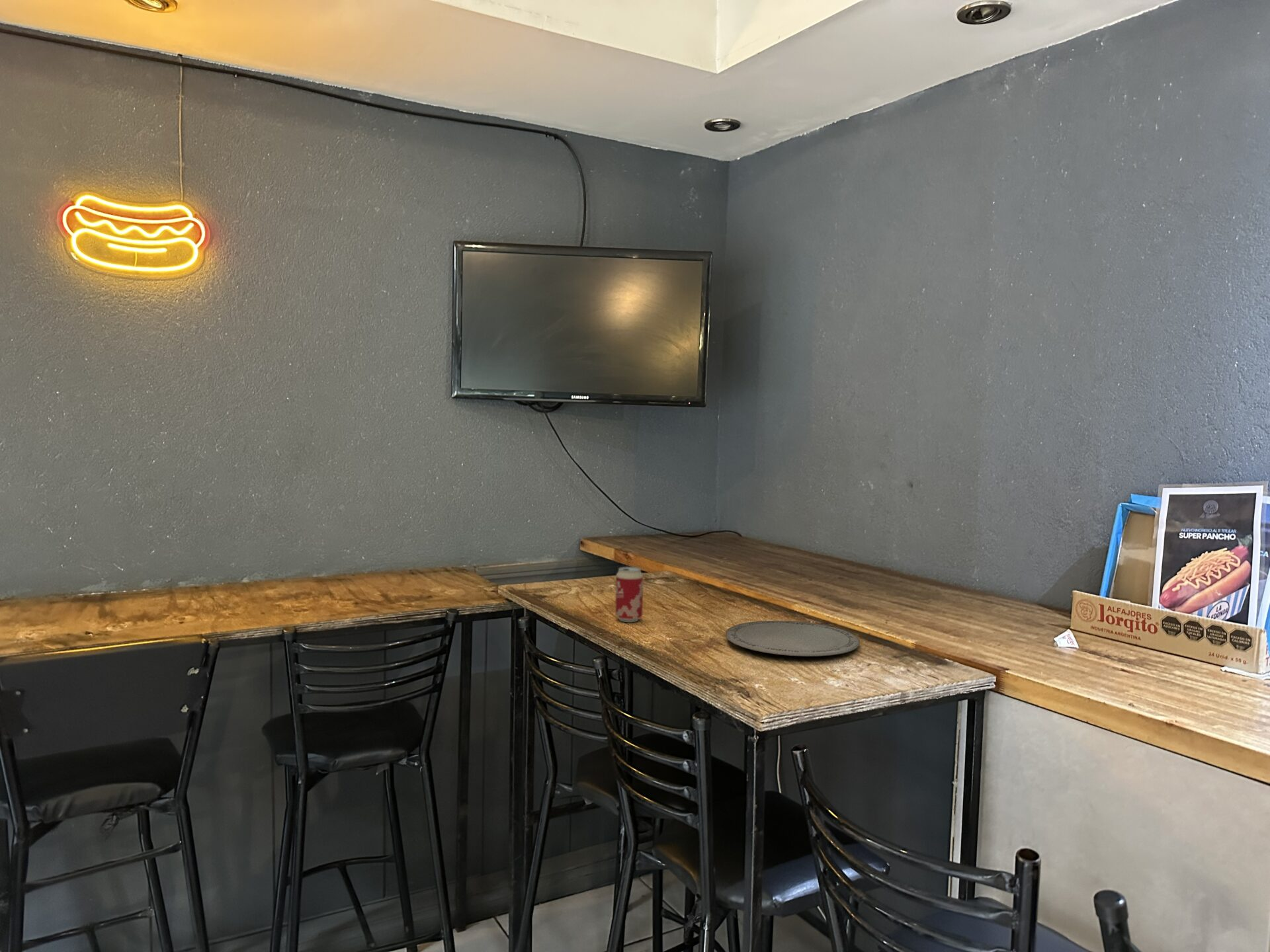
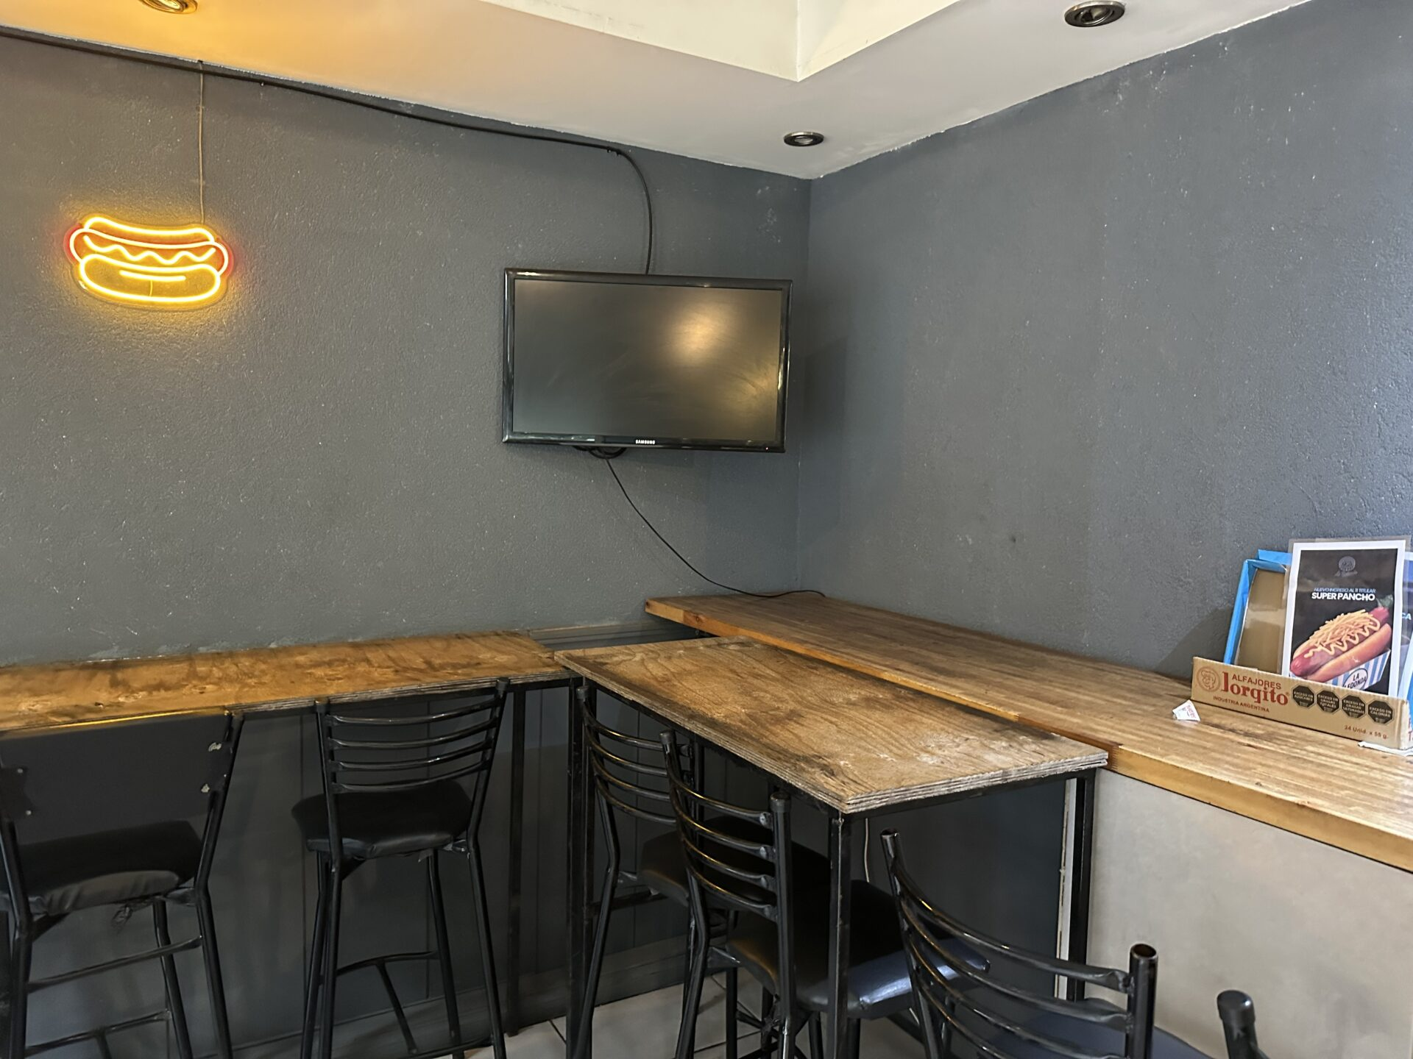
- plate [725,620,860,657]
- beverage can [614,567,644,623]
